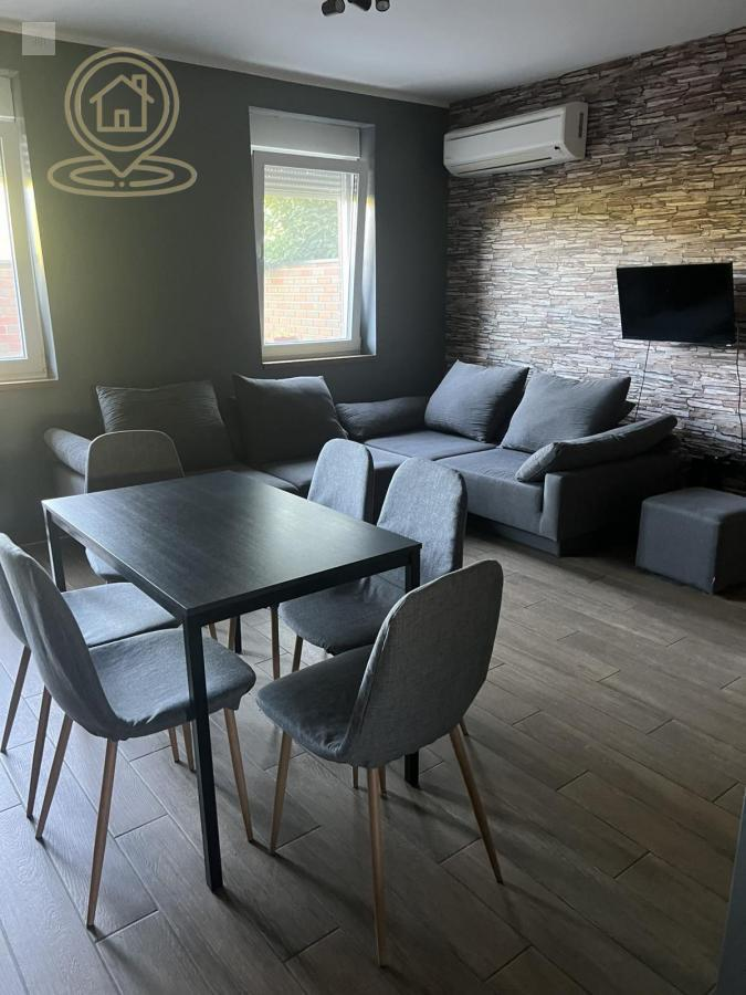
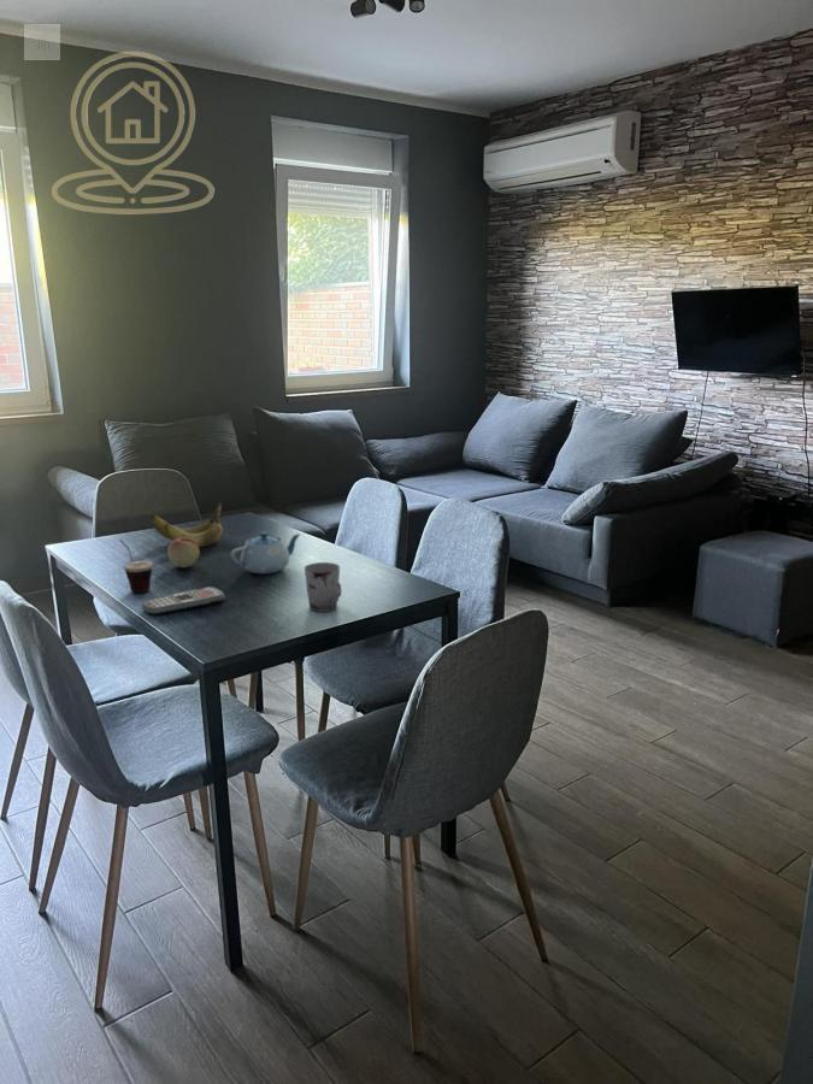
+ chinaware [230,531,302,575]
+ banana [151,501,223,548]
+ cup [118,538,154,594]
+ fruit [166,537,201,568]
+ remote control [141,585,226,617]
+ cup [304,561,342,613]
